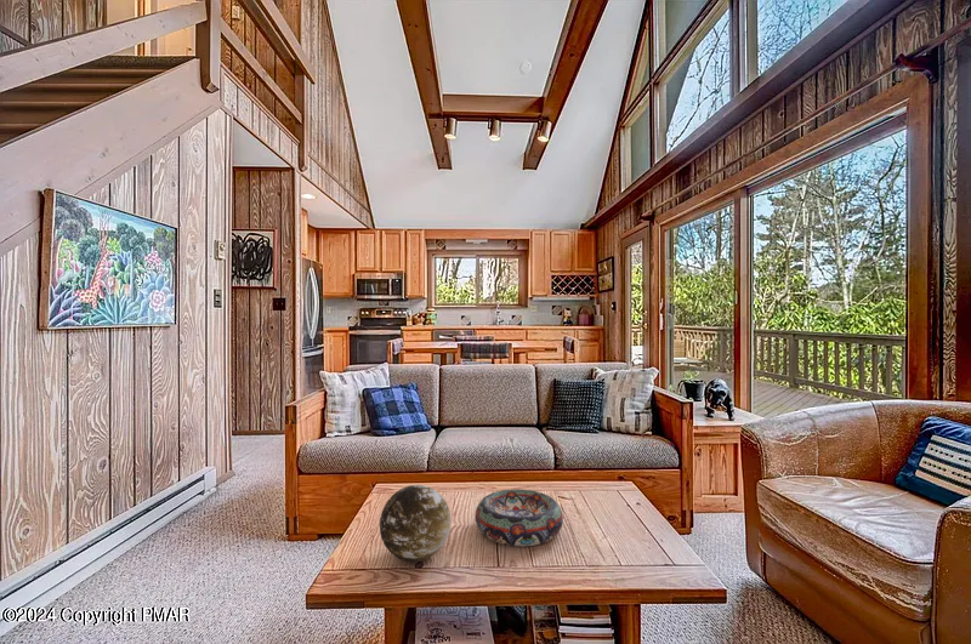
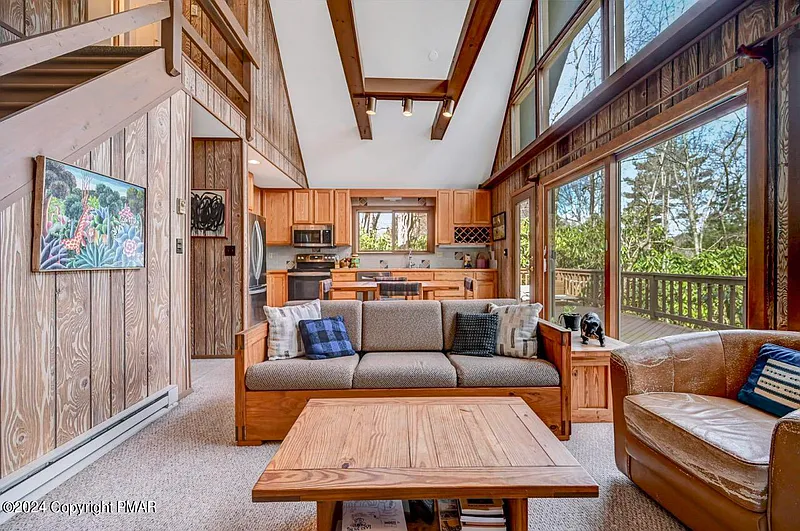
- decorative bowl [475,488,564,547]
- decorative orb [379,484,452,563]
